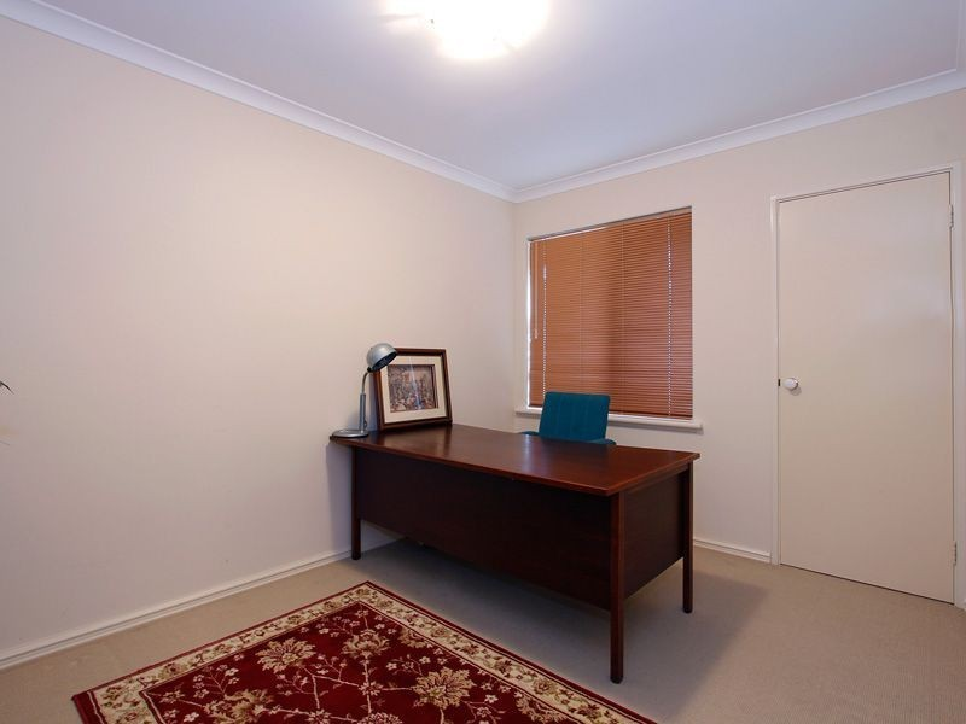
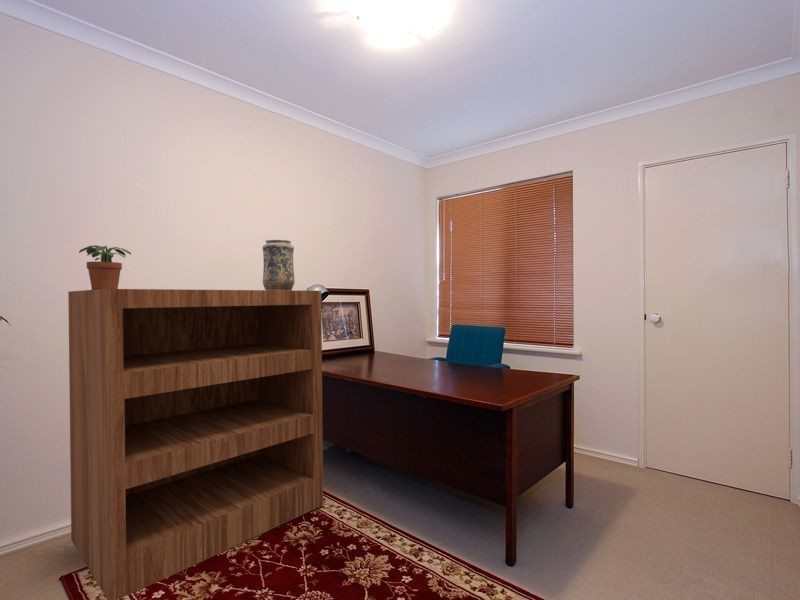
+ potted plant [78,244,132,290]
+ bookshelf [67,288,324,600]
+ decorative vase [261,239,296,291]
